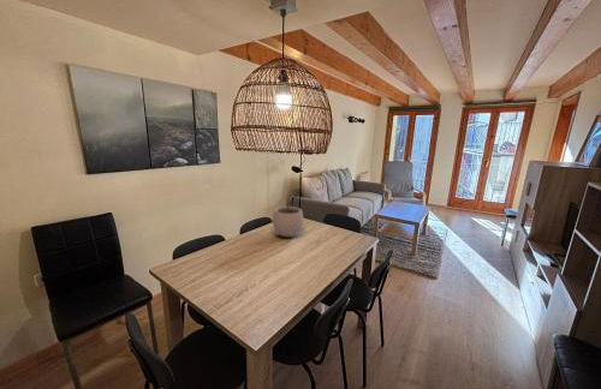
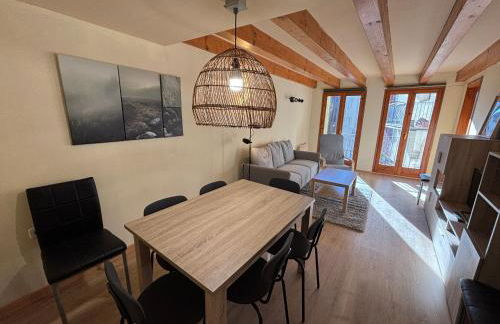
- plant pot [272,198,304,238]
